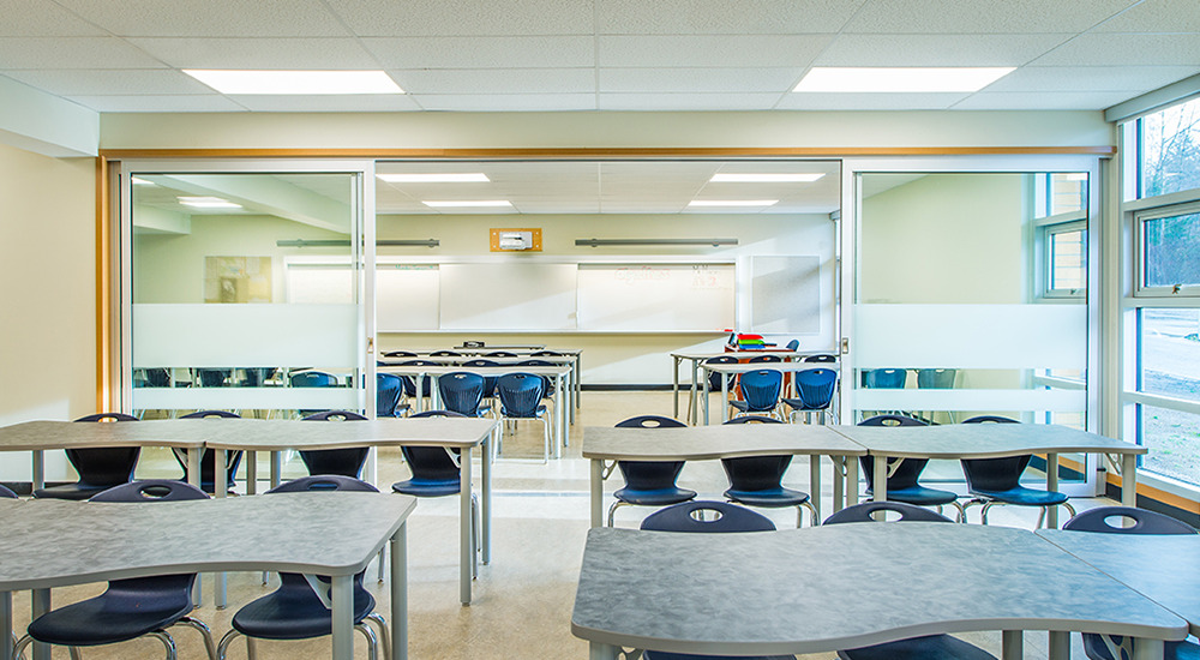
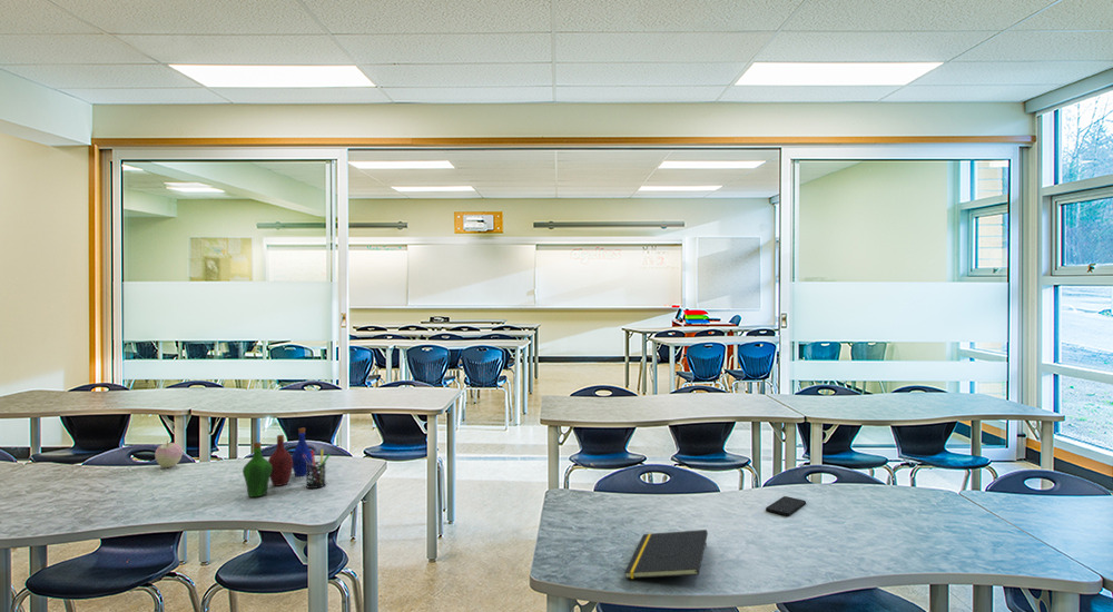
+ bottle [242,427,313,497]
+ apple [154,440,184,468]
+ pen holder [303,448,331,490]
+ notepad [623,529,709,580]
+ smartphone [765,495,807,517]
